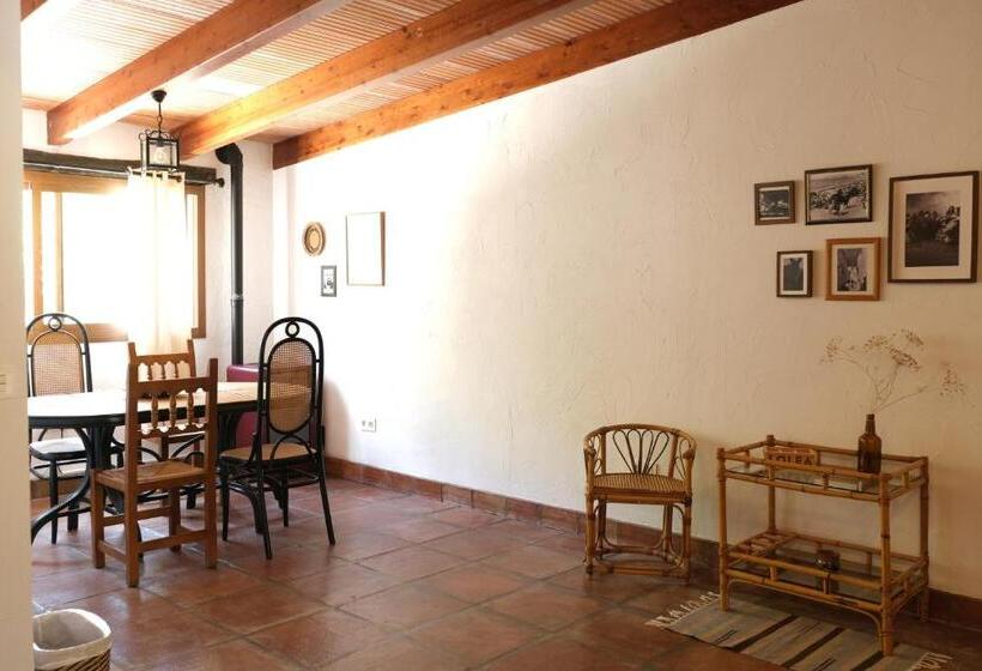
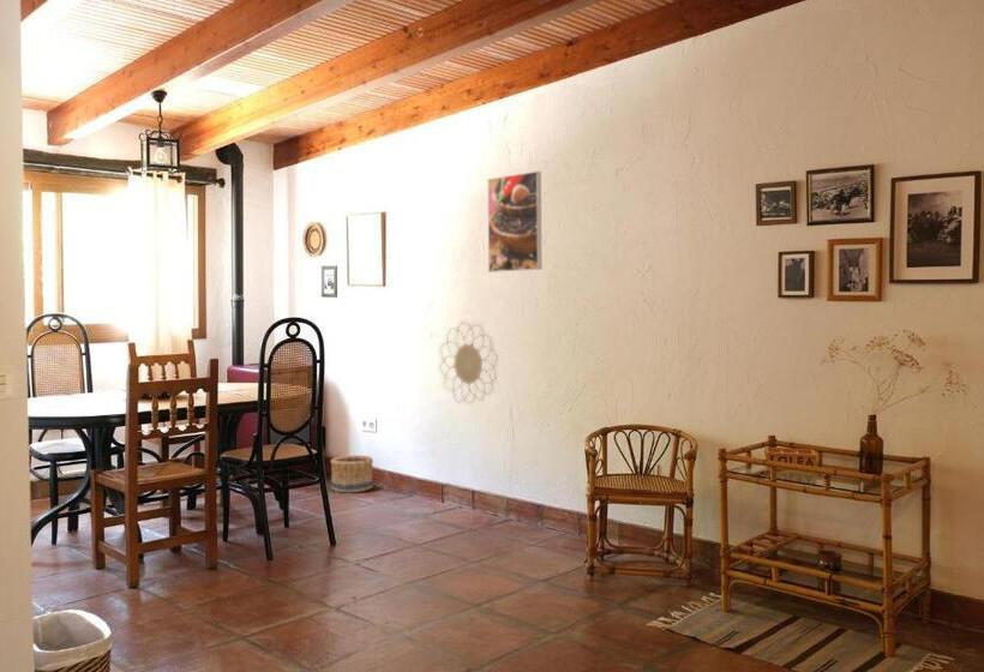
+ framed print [487,170,542,274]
+ decorative wall piece [438,319,499,406]
+ basket [330,455,374,493]
